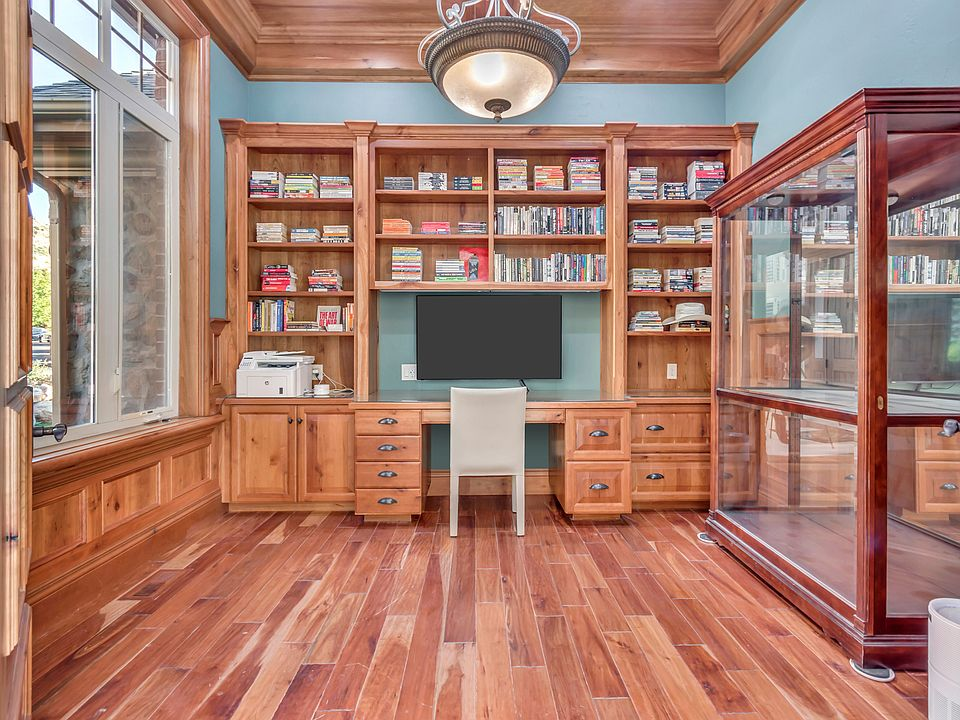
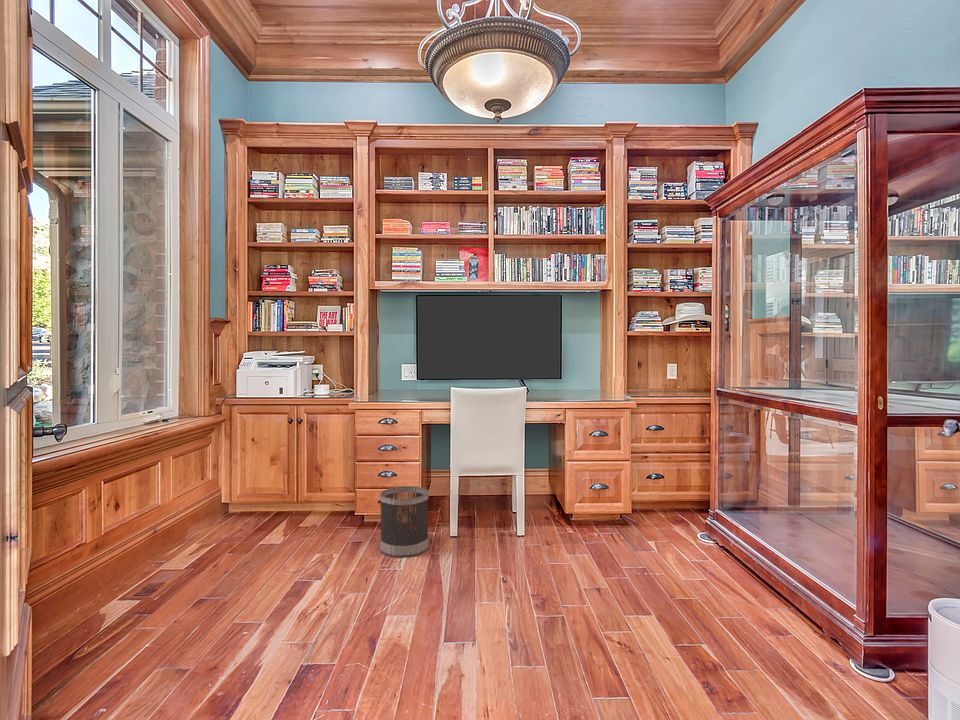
+ wastebasket [379,486,429,558]
